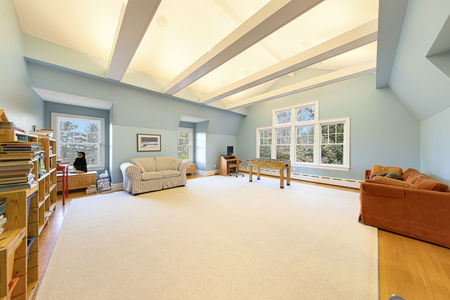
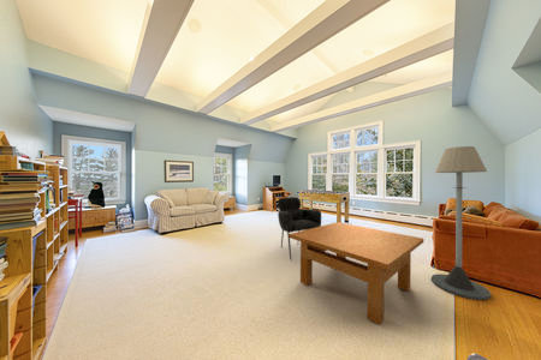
+ chair [277,196,322,260]
+ floor lamp [430,145,492,301]
+ table [290,221,424,325]
